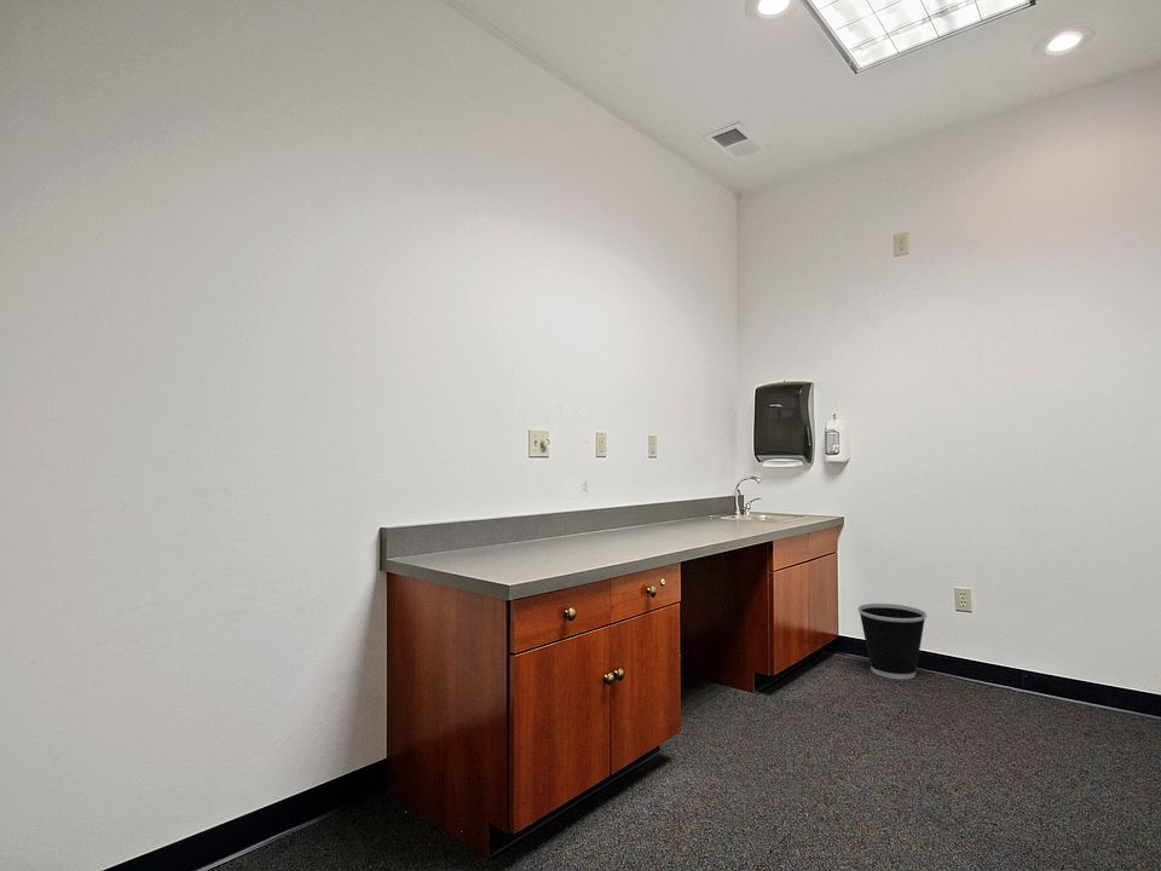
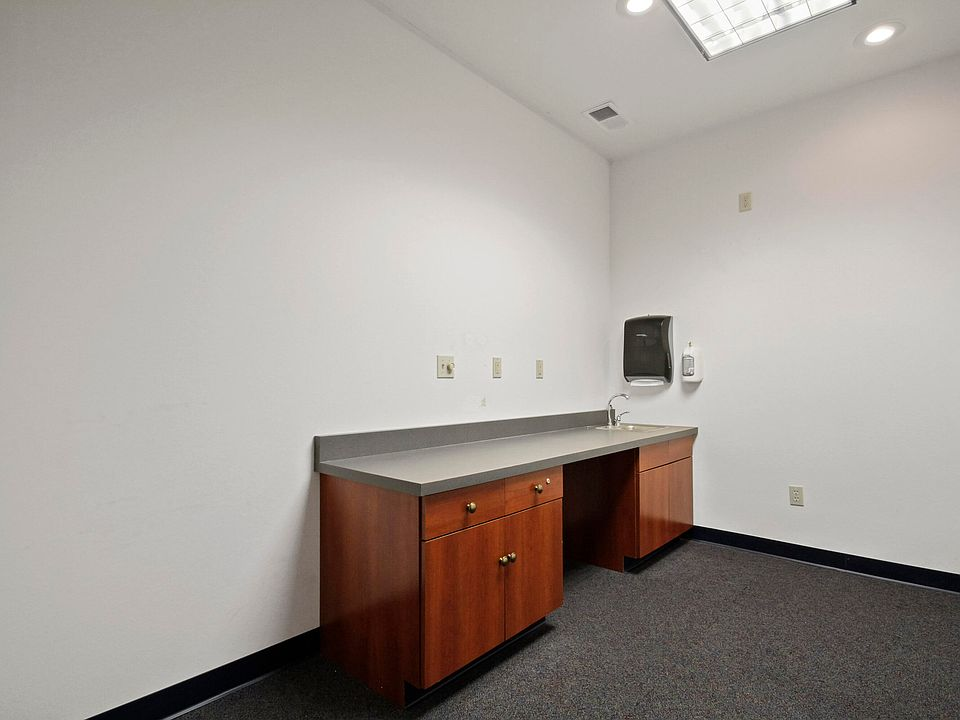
- wastebasket [857,602,928,680]
